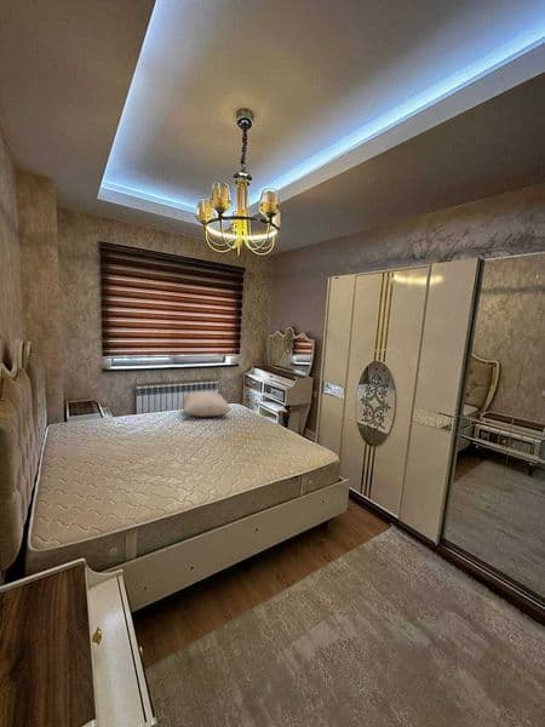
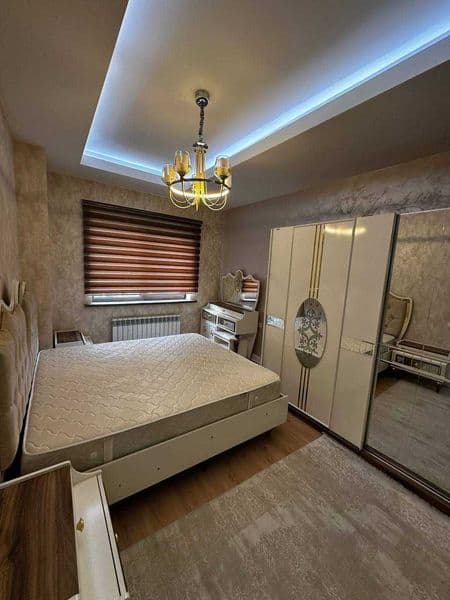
- pillow [182,390,231,418]
